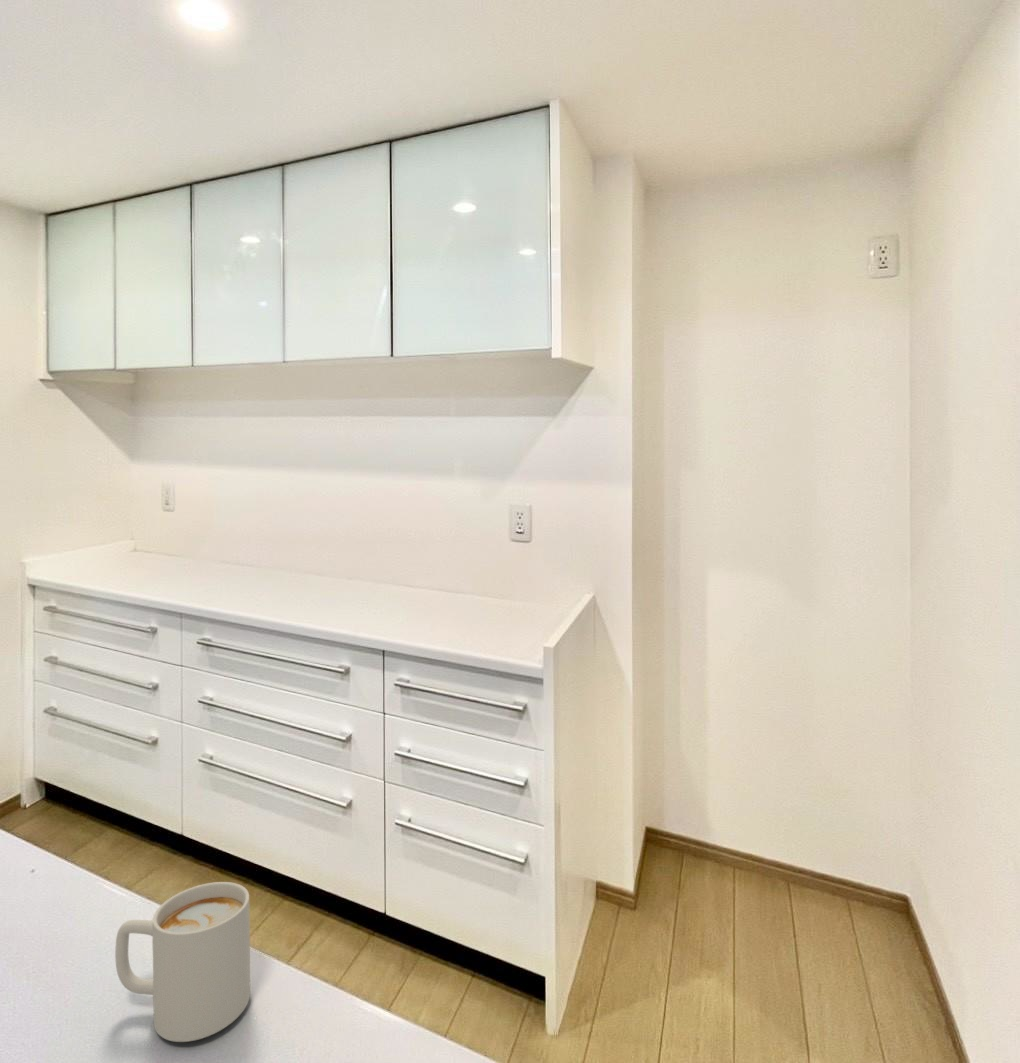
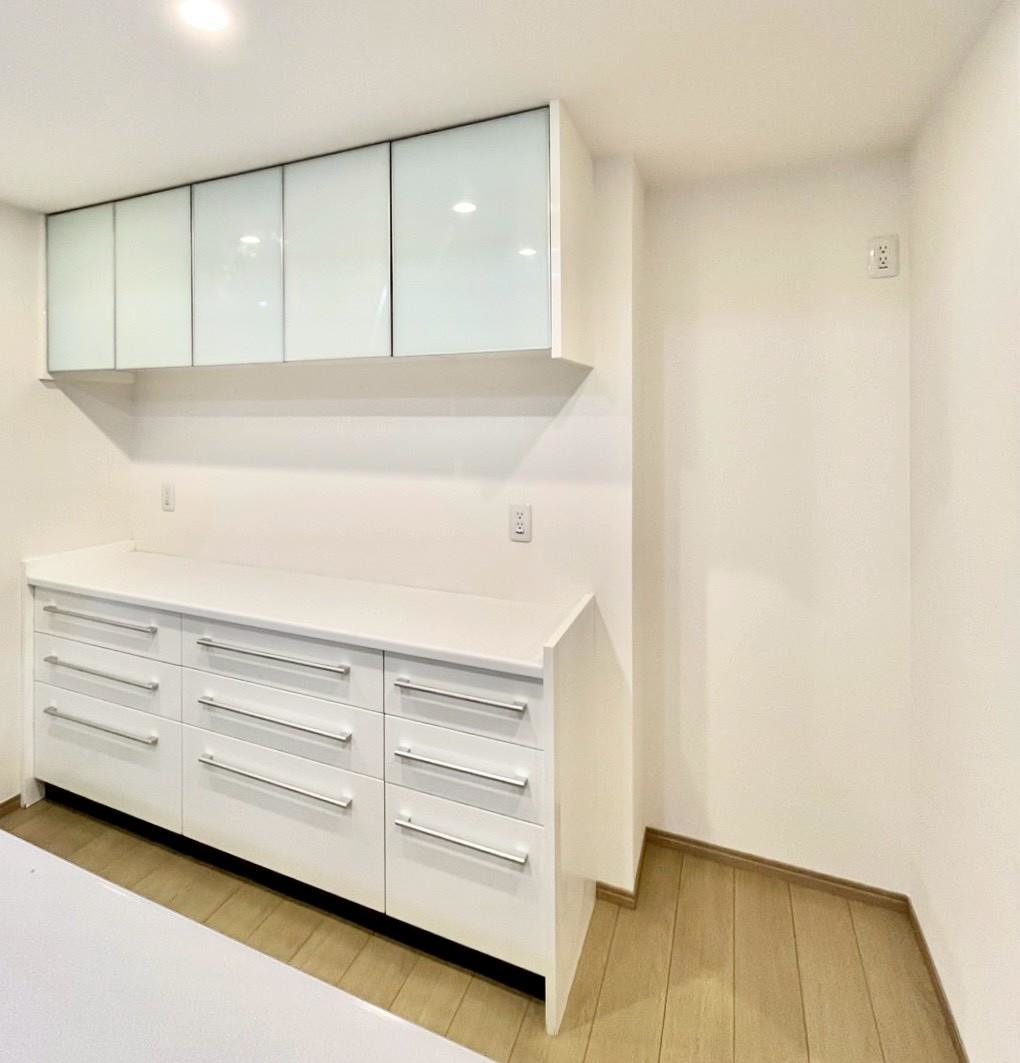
- mug [114,881,251,1043]
